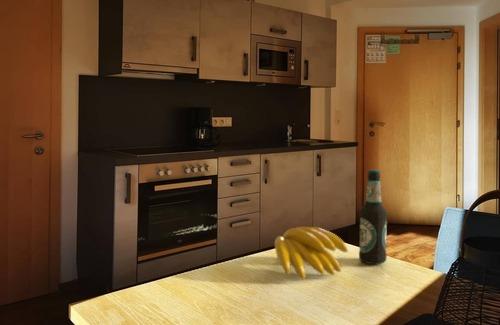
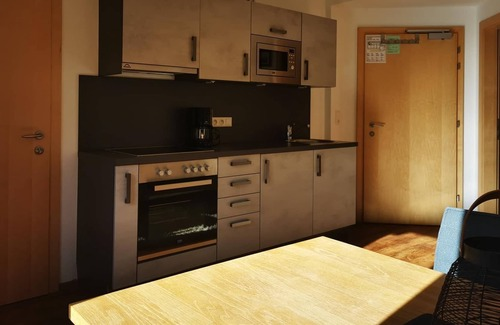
- bottle [358,169,388,265]
- banana [274,226,349,280]
